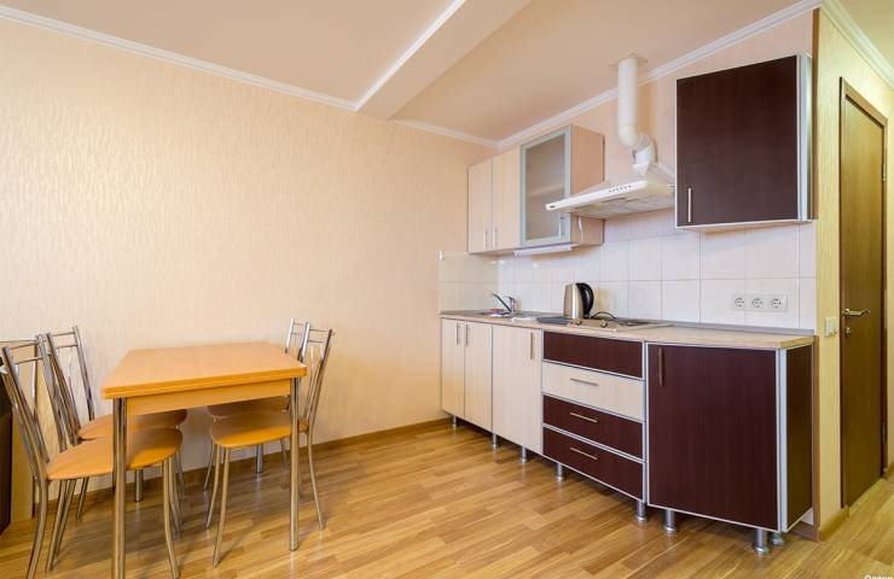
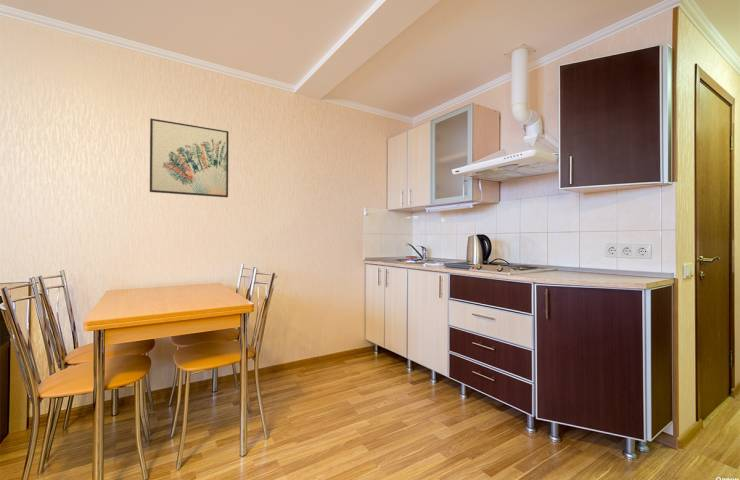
+ wall art [149,117,230,198]
